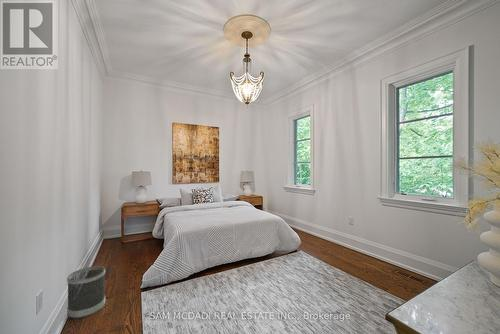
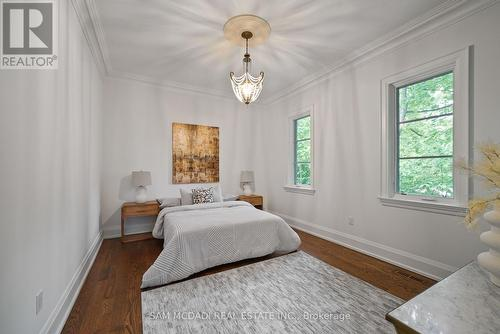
- wastebasket [66,265,106,320]
